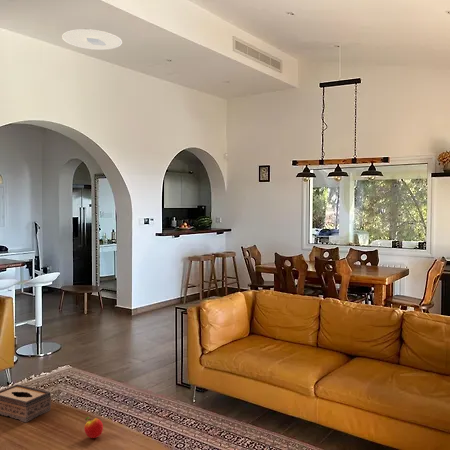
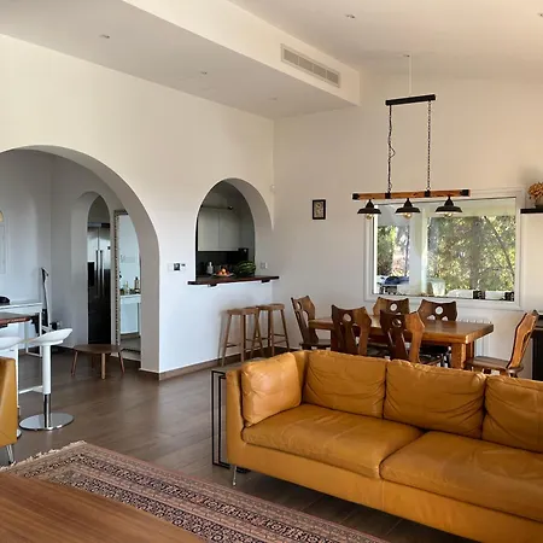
- tissue box [0,384,52,423]
- ceiling light [61,28,123,51]
- apple [83,416,104,439]
